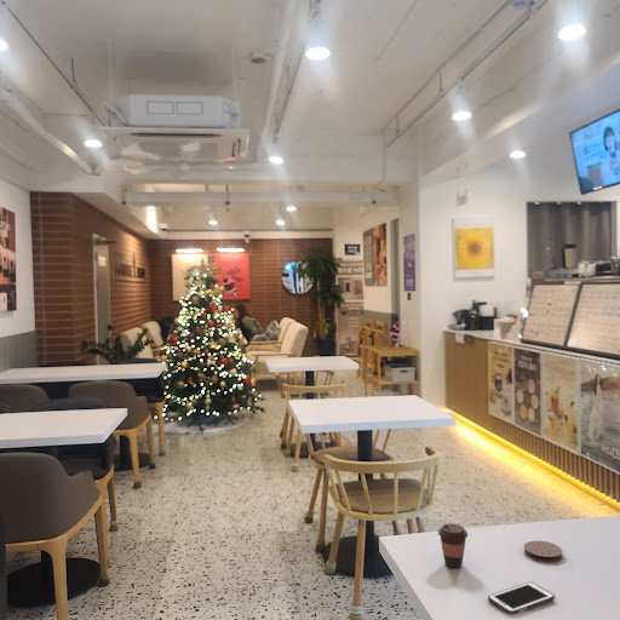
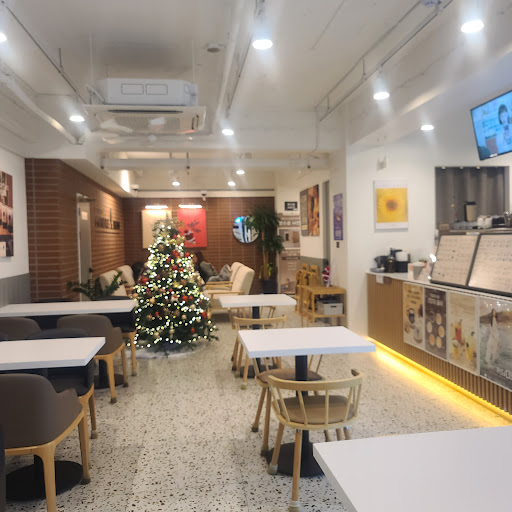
- coaster [523,540,564,563]
- cell phone [487,581,556,615]
- coffee cup [437,522,469,569]
